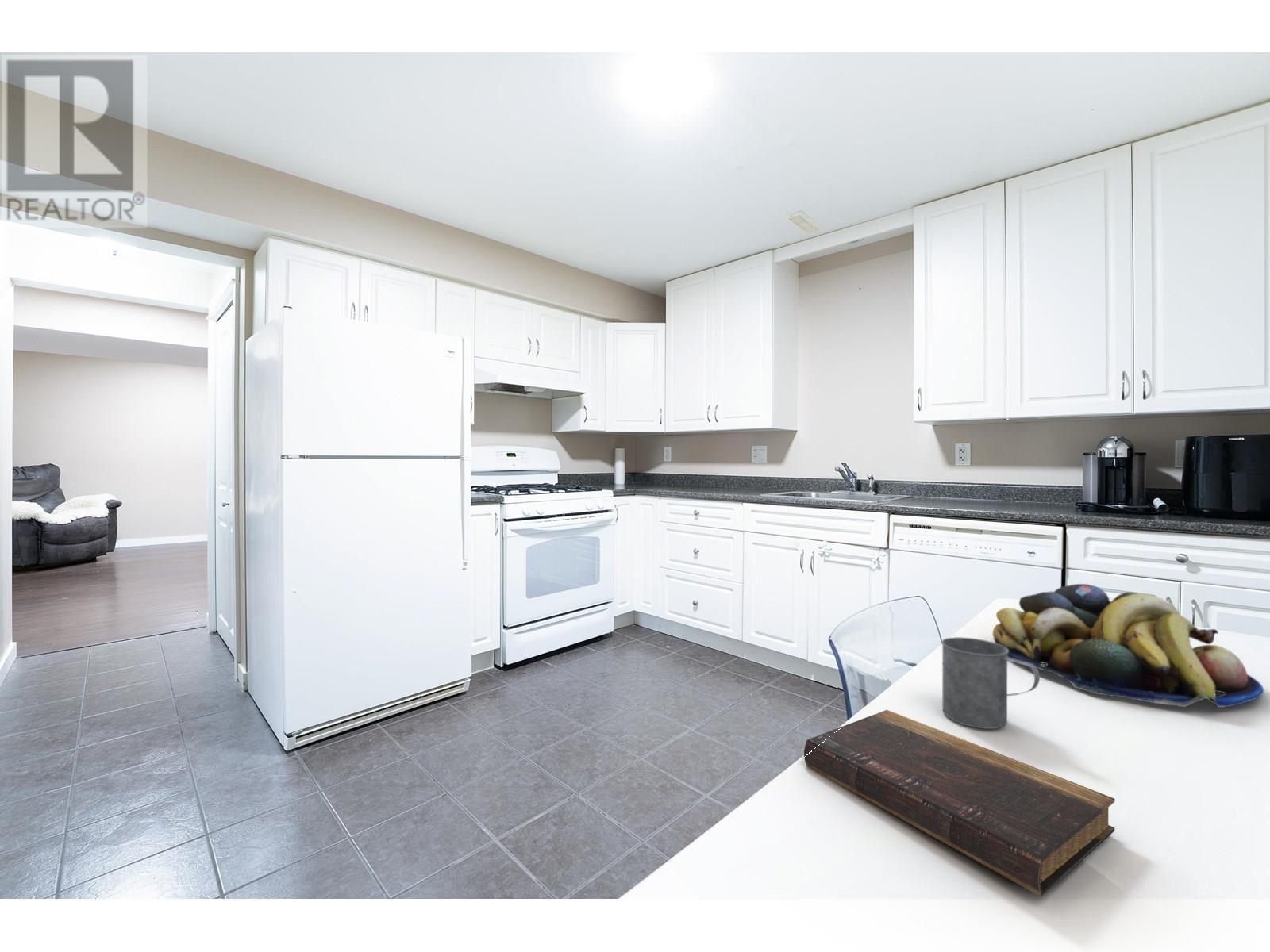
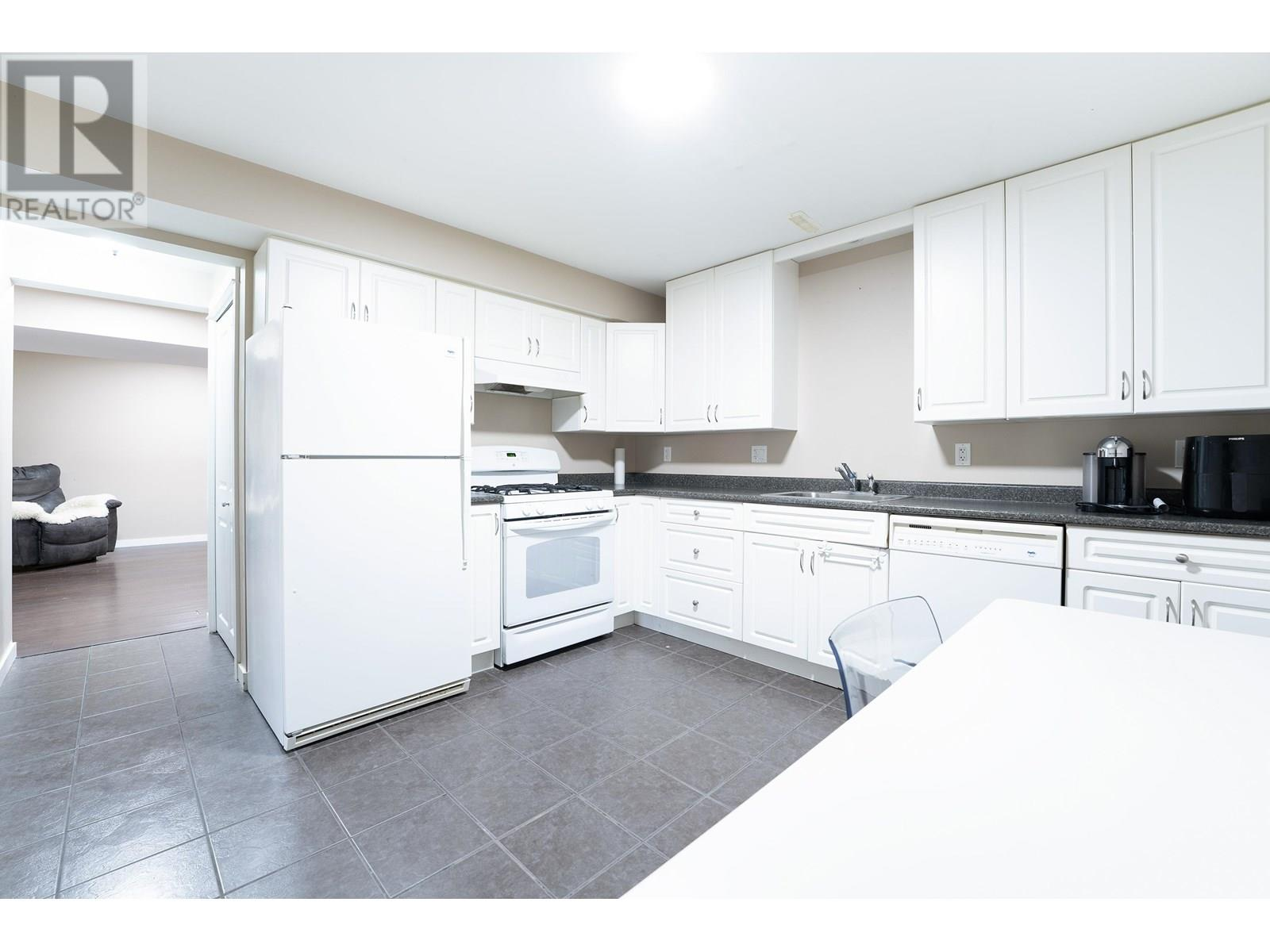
- book [803,709,1115,897]
- fruit bowl [992,583,1264,708]
- mug [941,636,1041,730]
